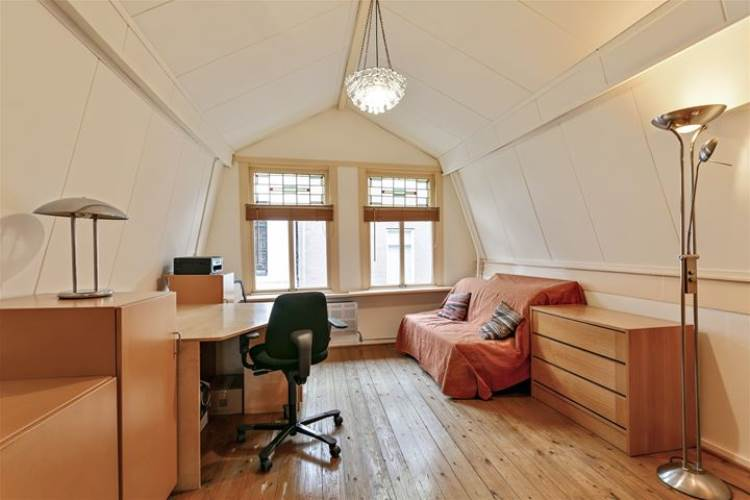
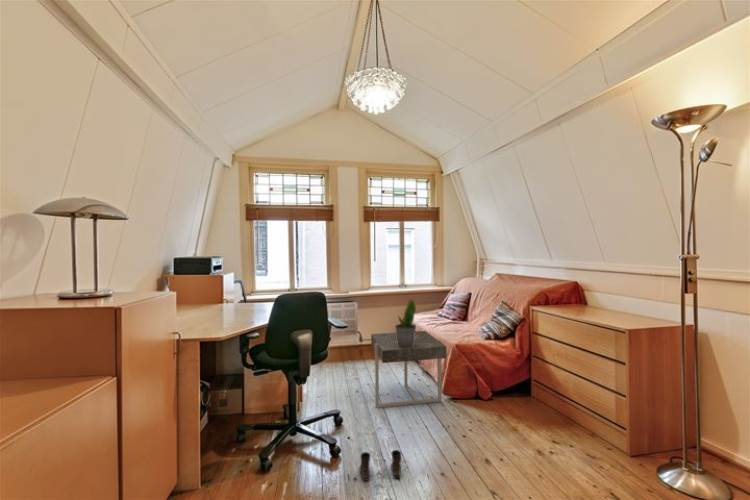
+ potted plant [394,298,417,348]
+ side table [370,330,448,409]
+ boots [359,449,402,482]
